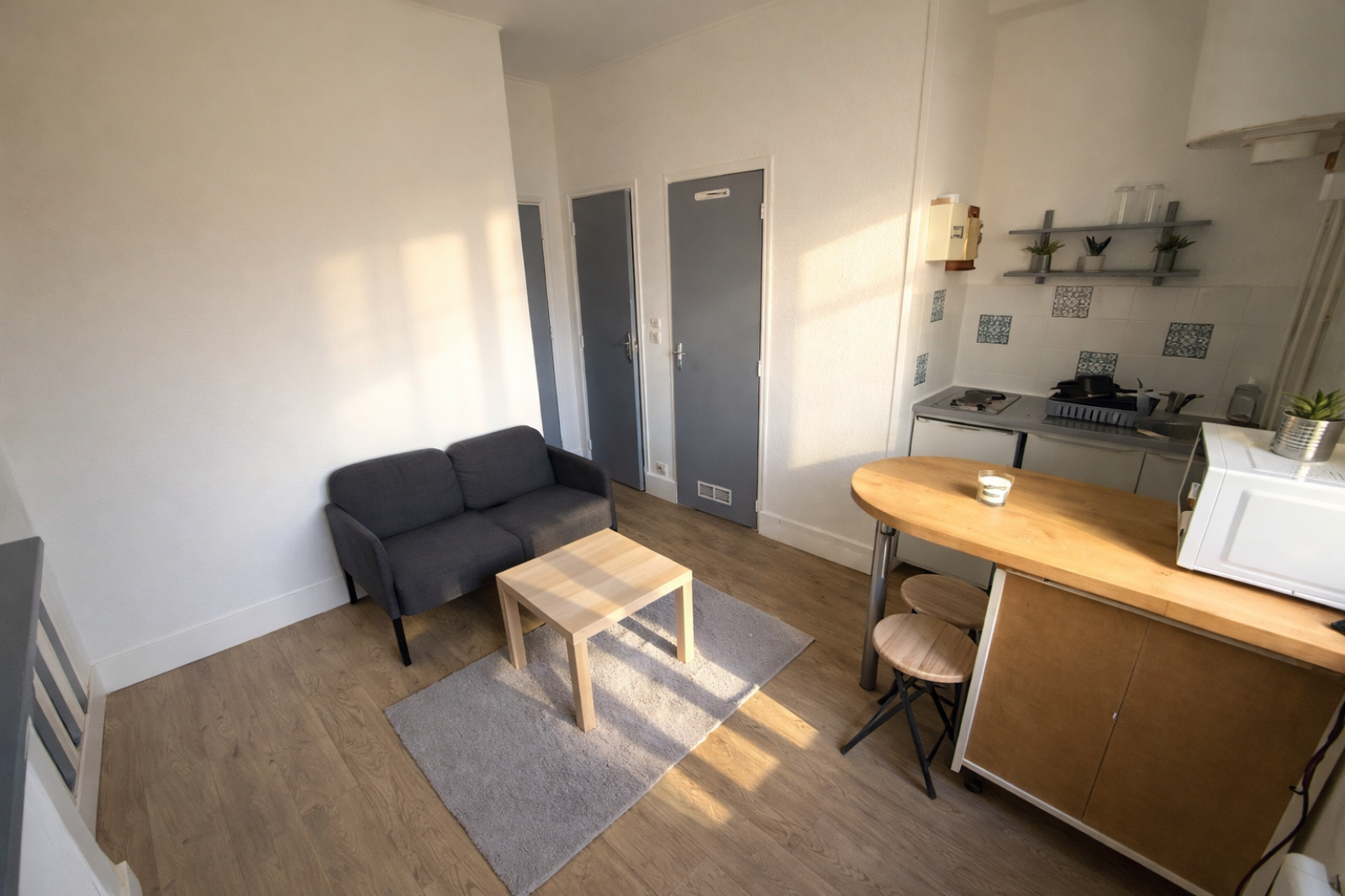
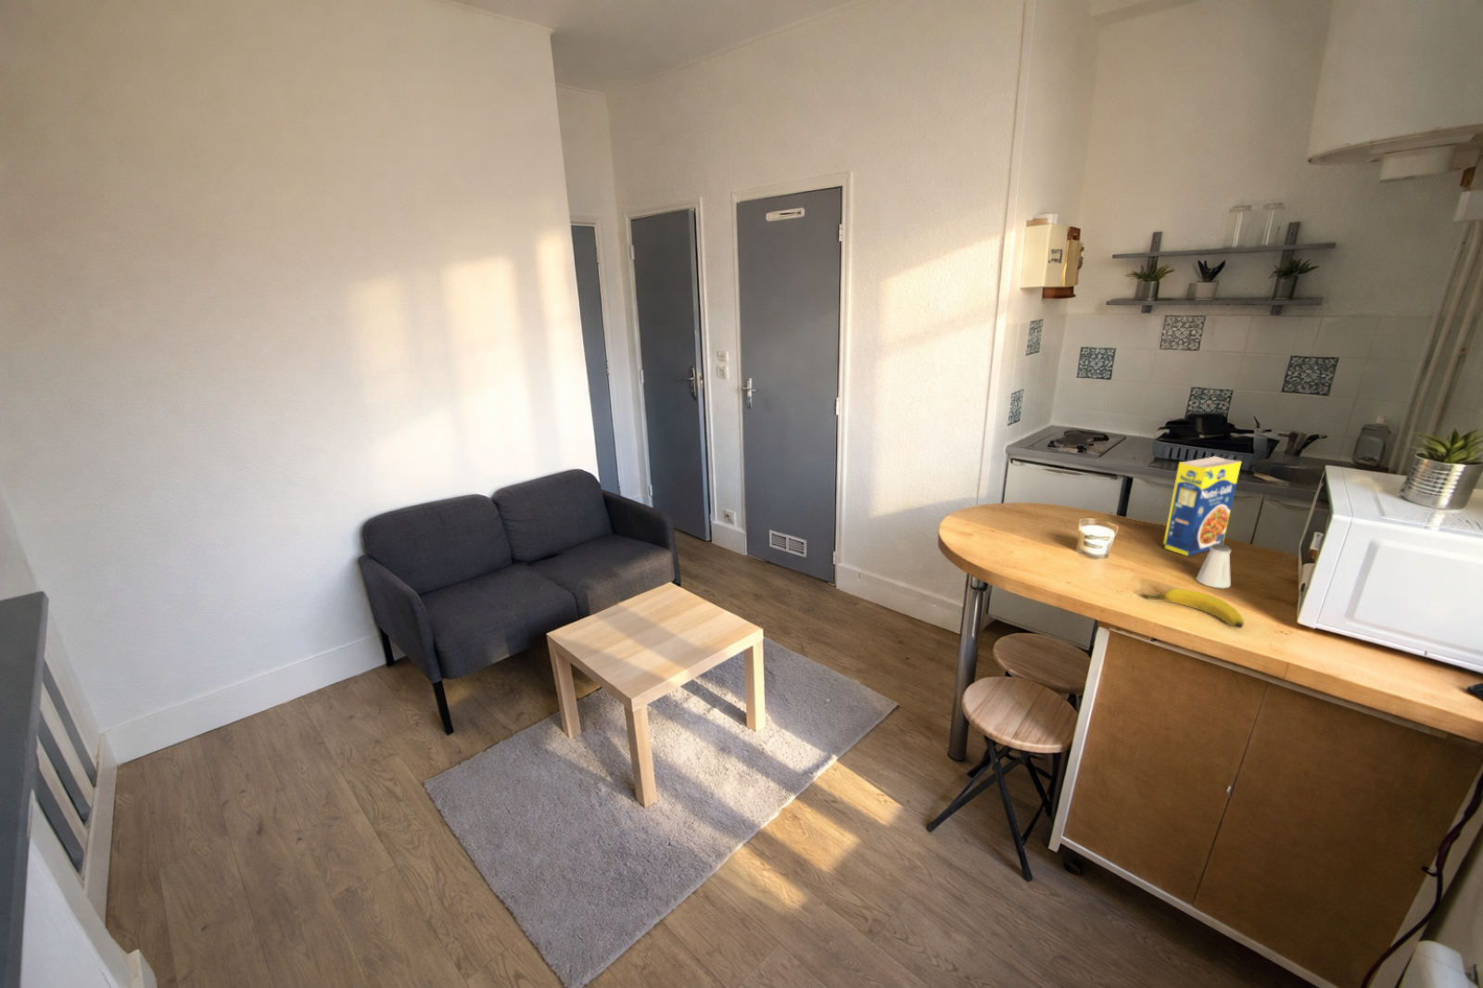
+ banana [1140,589,1245,630]
+ saltshaker [1195,544,1232,590]
+ legume [1161,455,1242,557]
